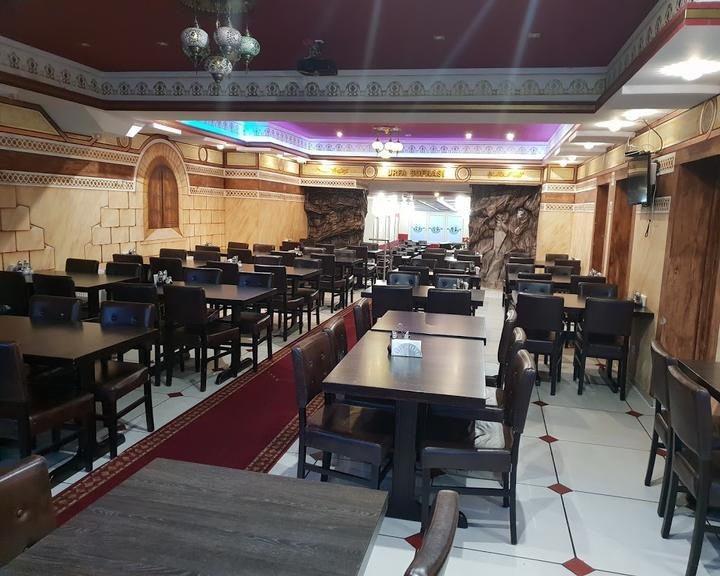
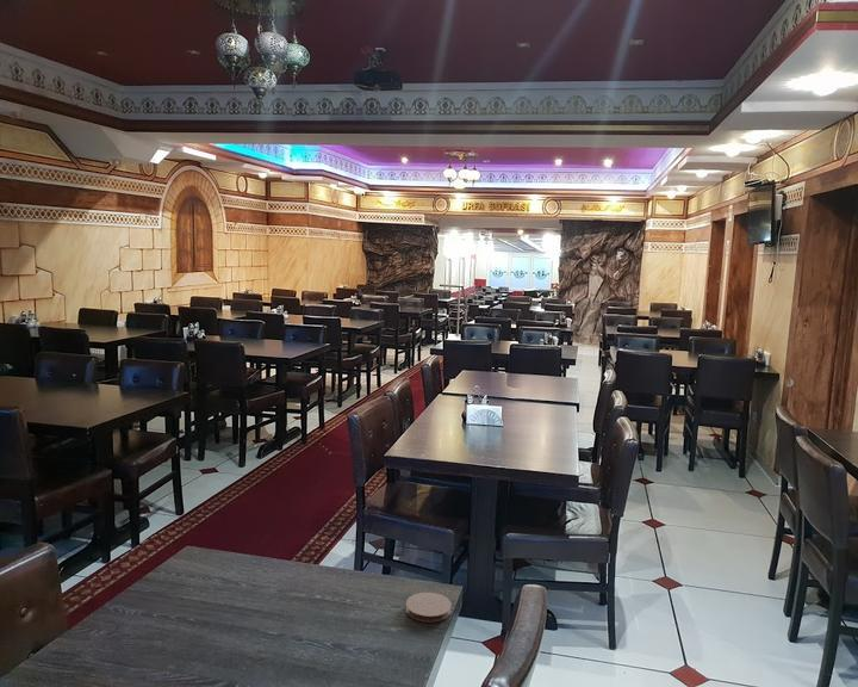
+ coaster [405,592,453,624]
